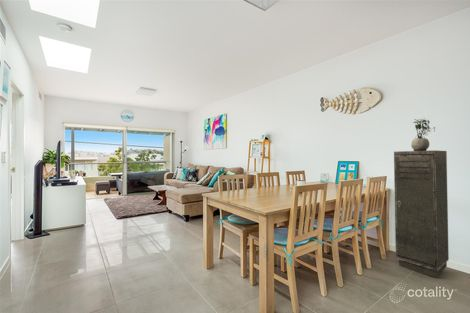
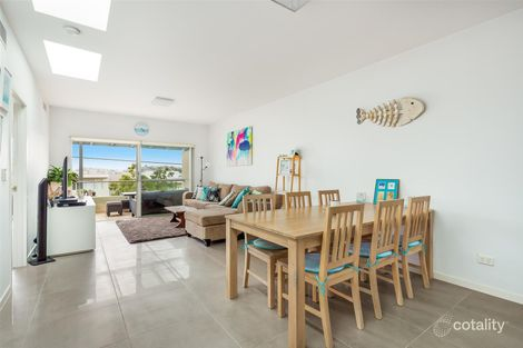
- potted plant [410,118,436,151]
- storage cabinet [393,149,450,279]
